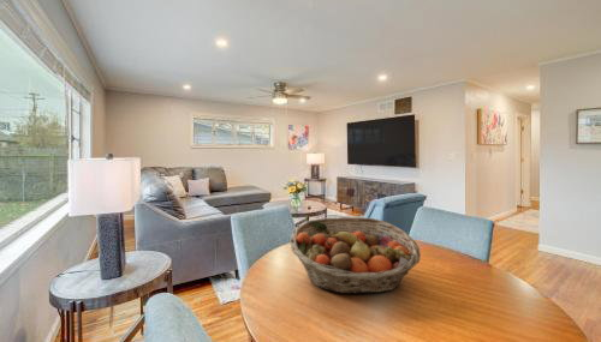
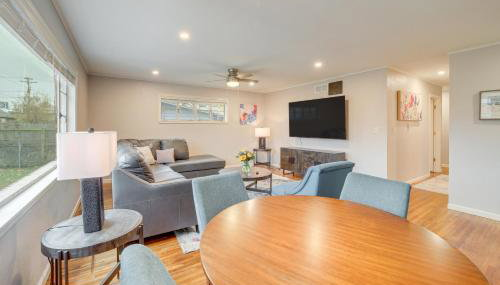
- fruit basket [290,216,422,295]
